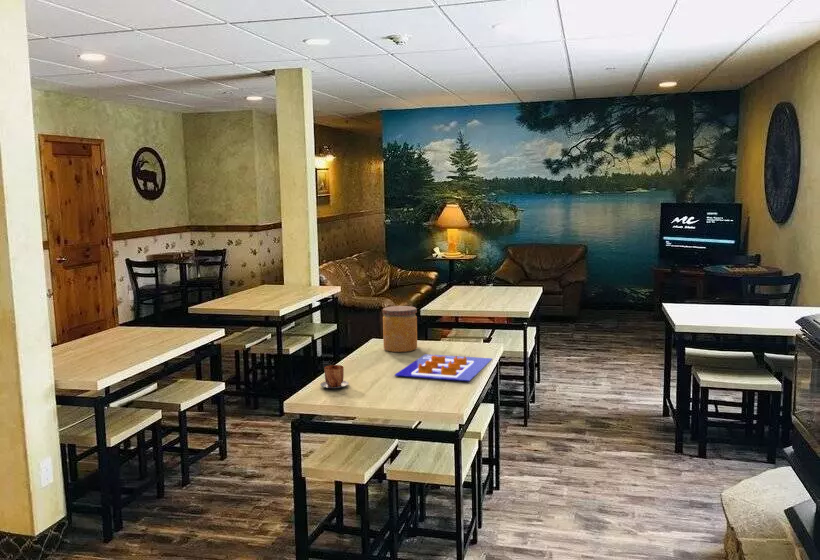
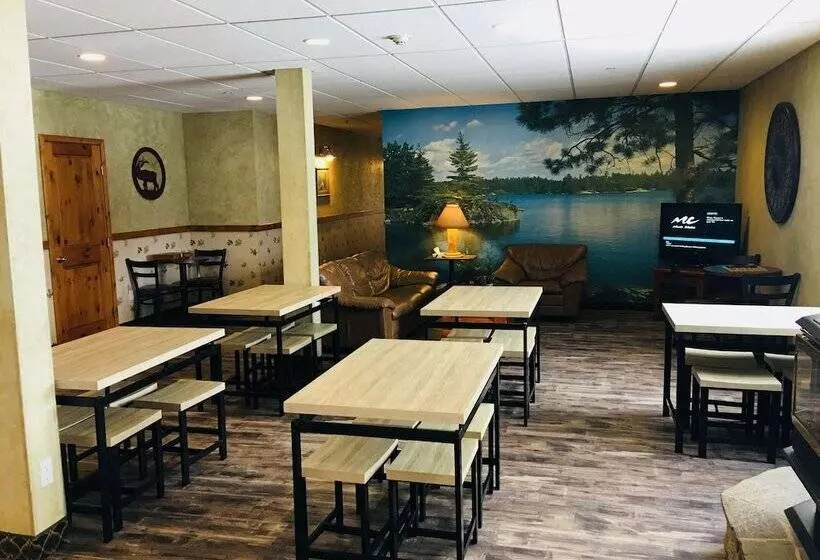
- mug [320,364,349,389]
- jar [382,305,418,353]
- poster [393,353,493,382]
